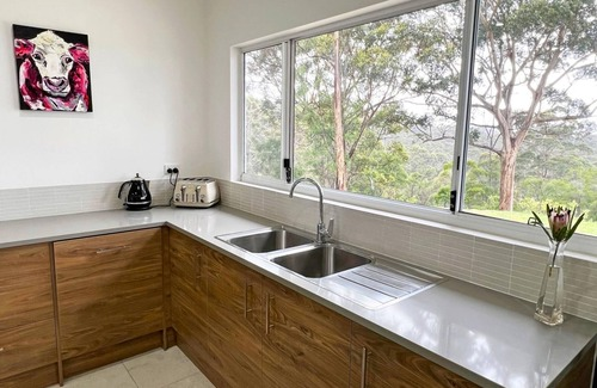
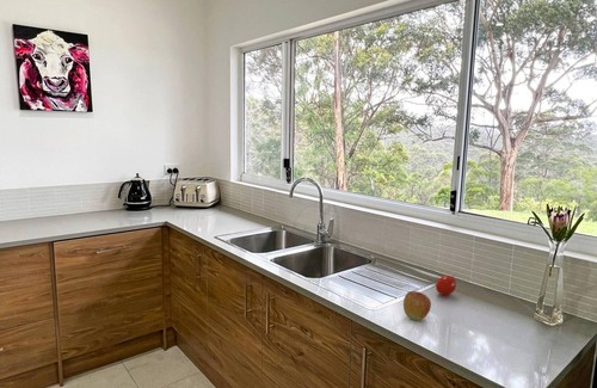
+ fruit [435,273,457,297]
+ apple [402,290,432,322]
